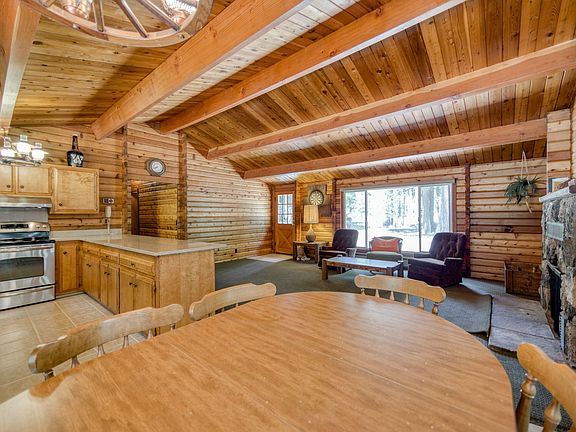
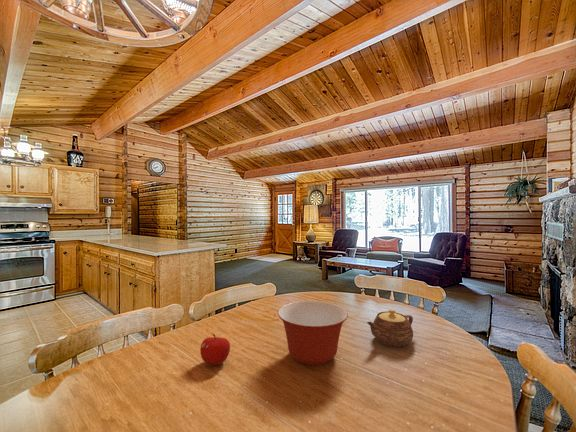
+ fruit [199,333,231,366]
+ teapot [366,308,414,348]
+ mixing bowl [277,300,349,366]
